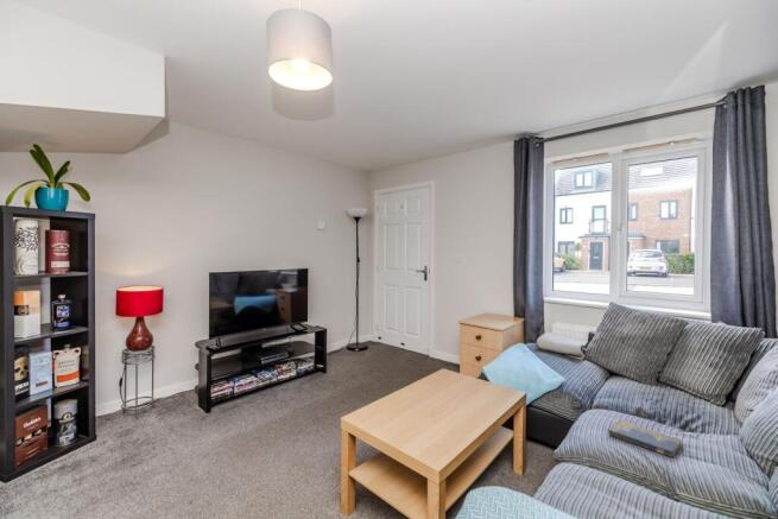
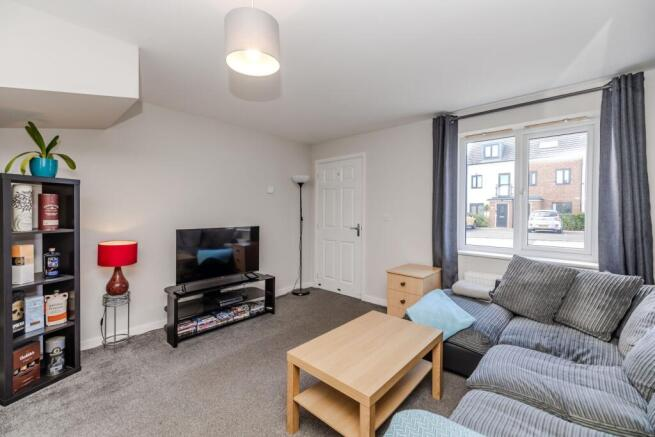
- hardcover book [607,419,683,458]
